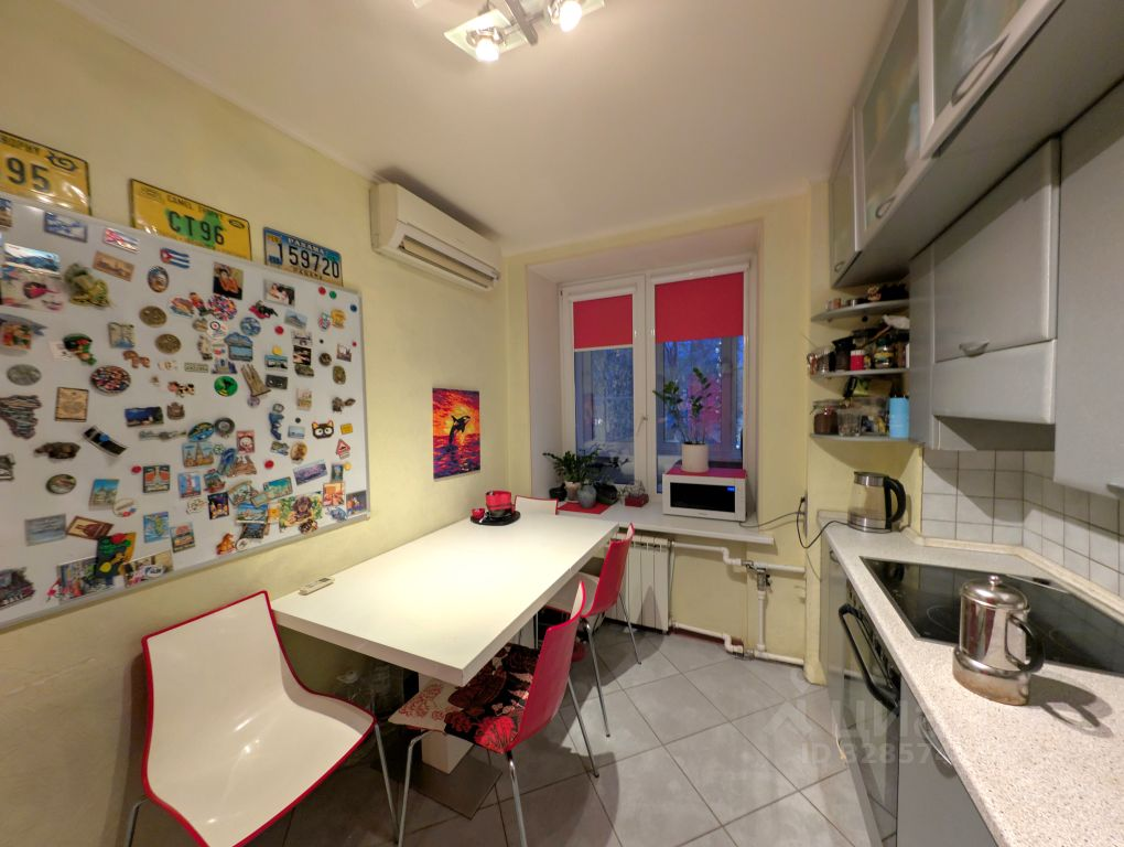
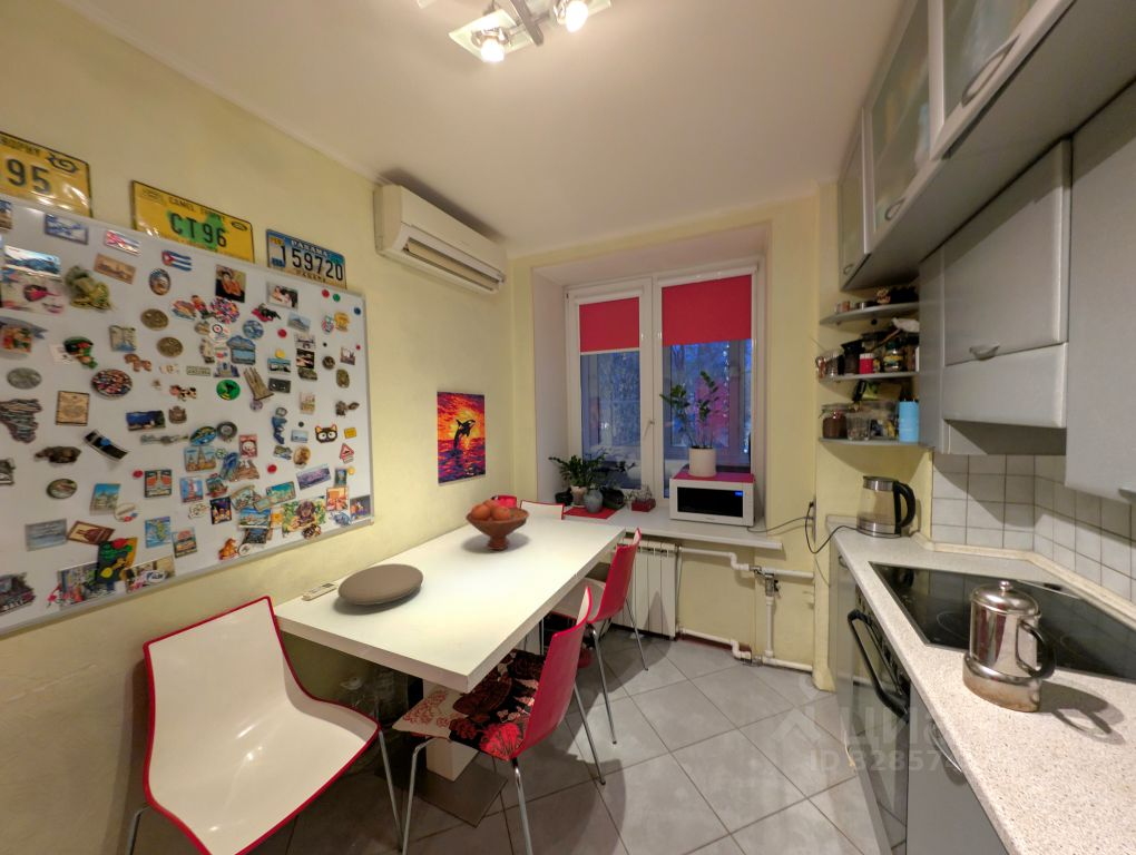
+ fruit bowl [464,499,530,551]
+ plate [336,562,424,606]
